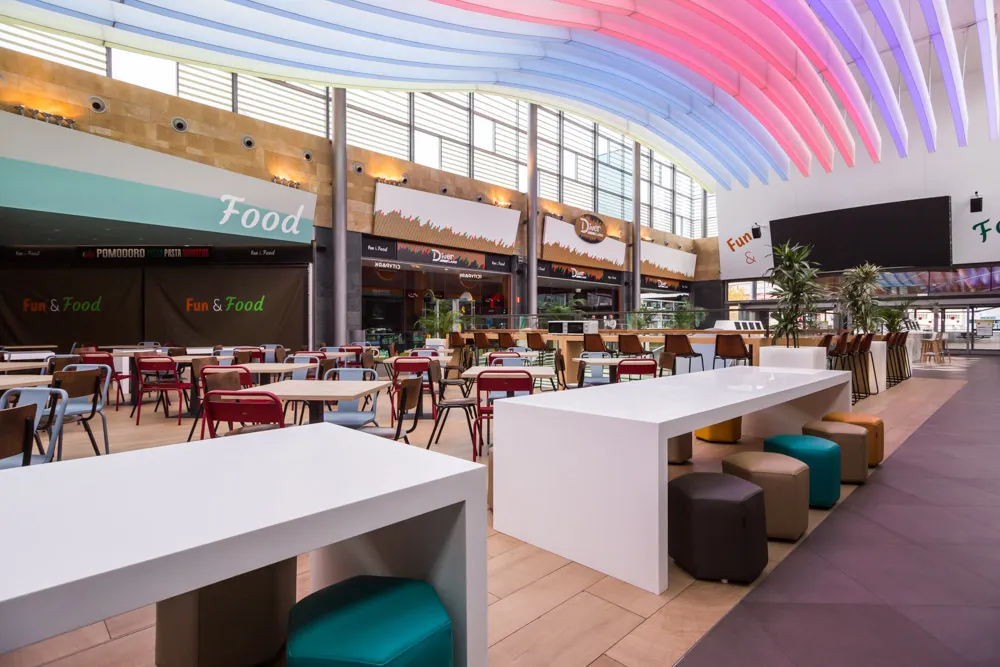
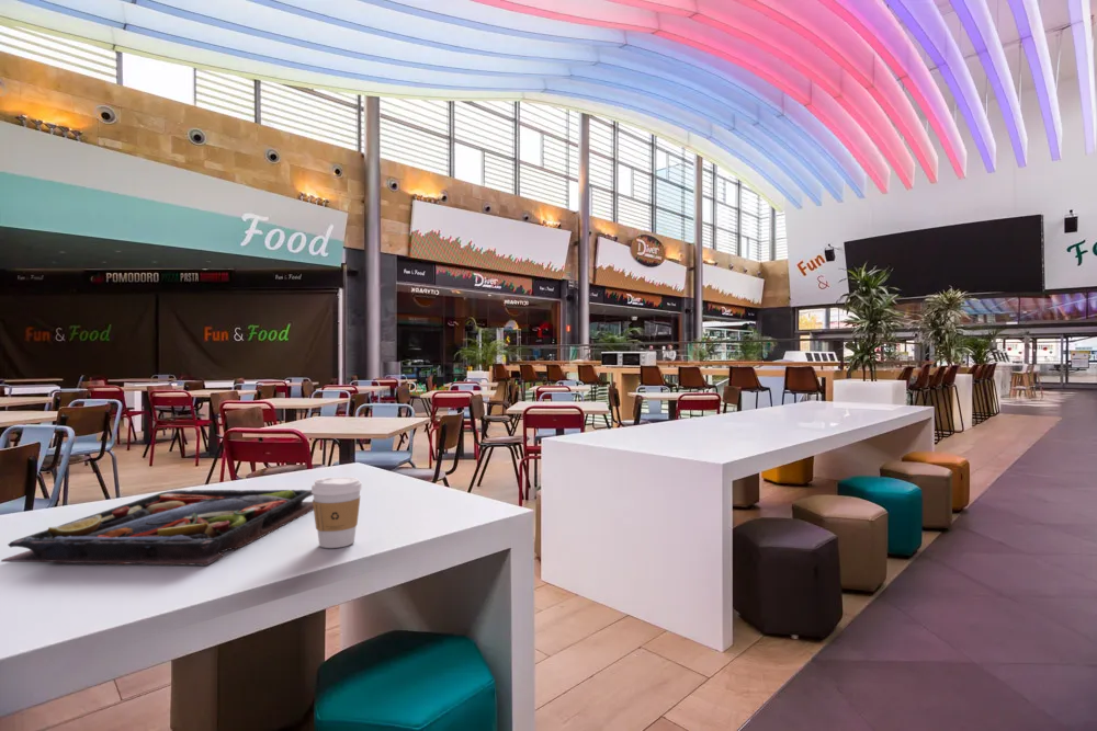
+ food tray [0,489,314,567]
+ coffee cup [310,476,363,549]
